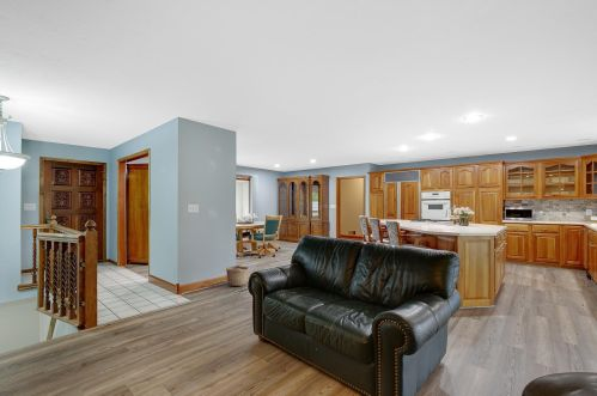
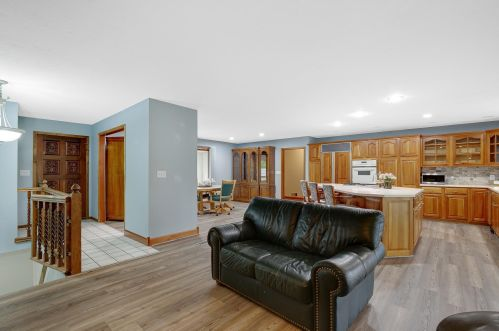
- basket [225,264,250,287]
